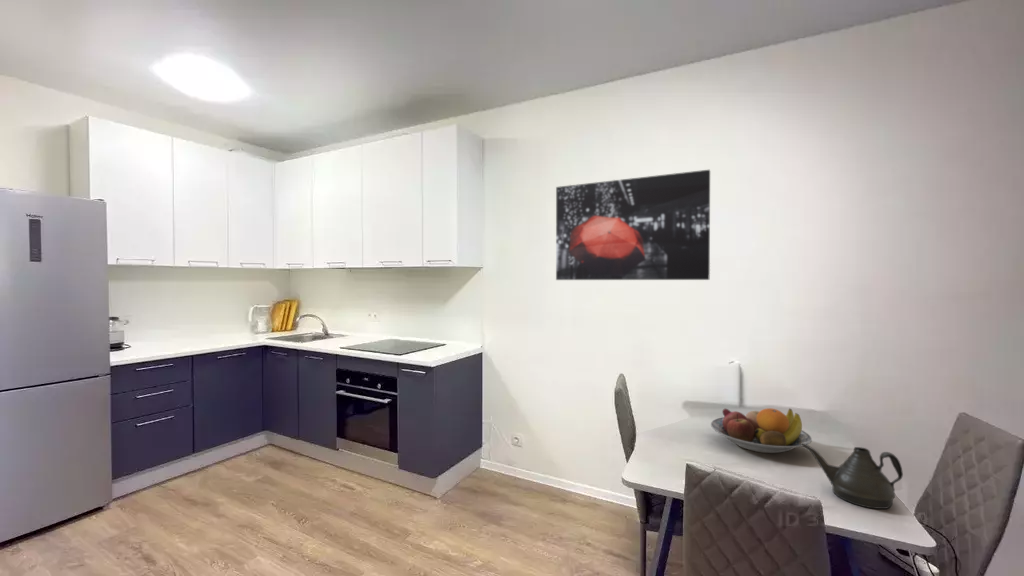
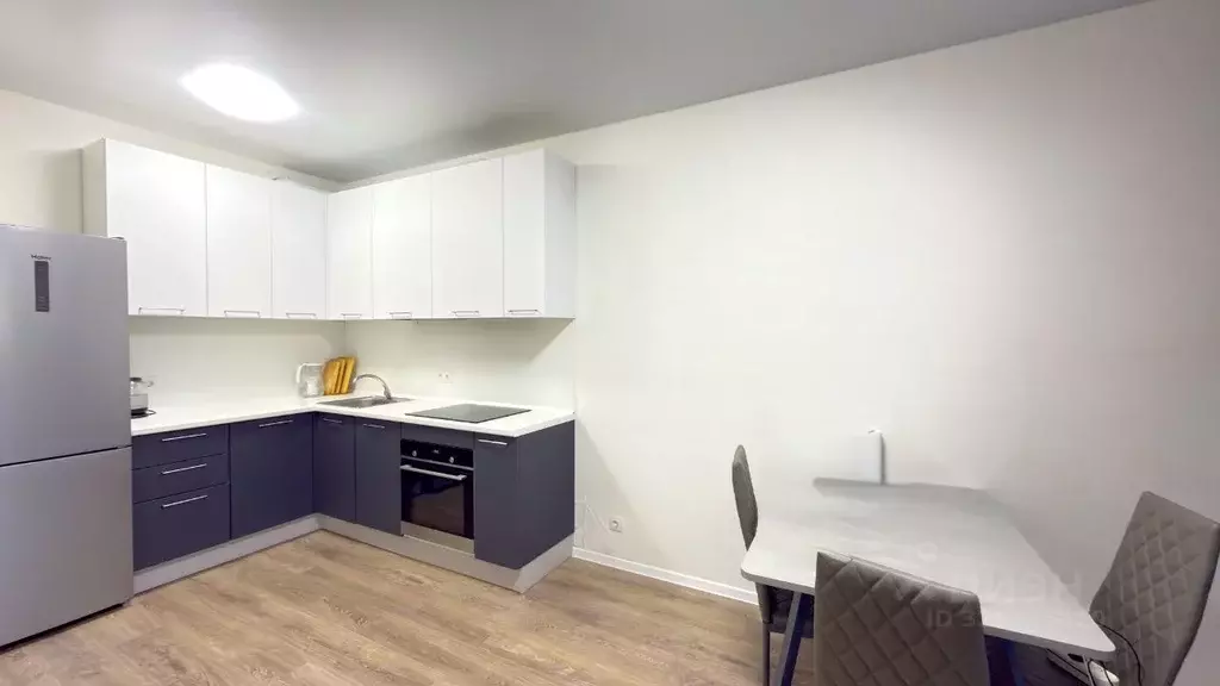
- wall art [555,169,711,281]
- fruit bowl [710,407,813,454]
- teapot [801,443,904,510]
